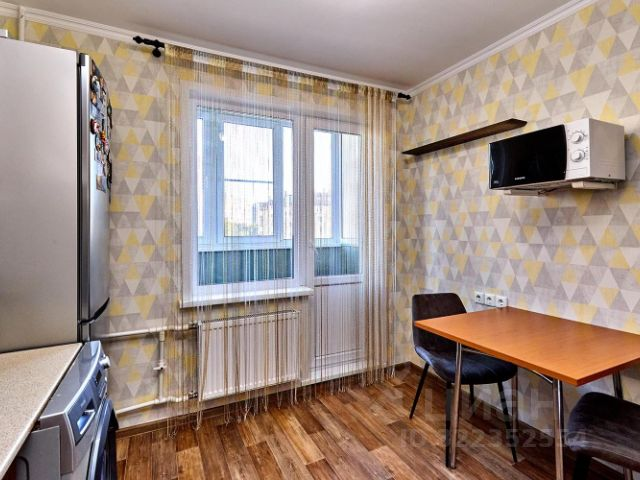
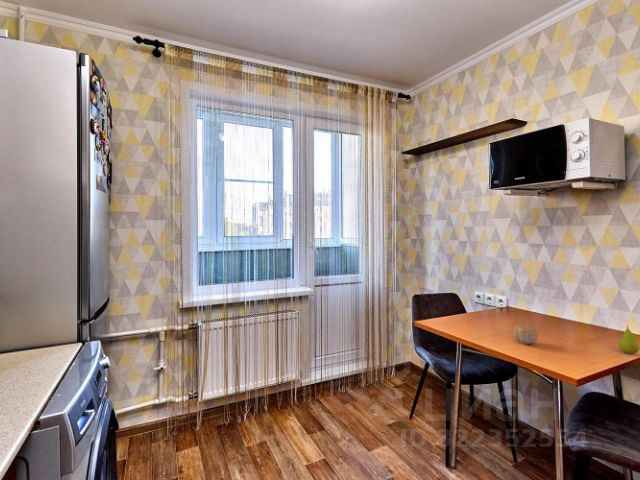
+ fruit [618,324,640,355]
+ fruit [513,324,539,345]
